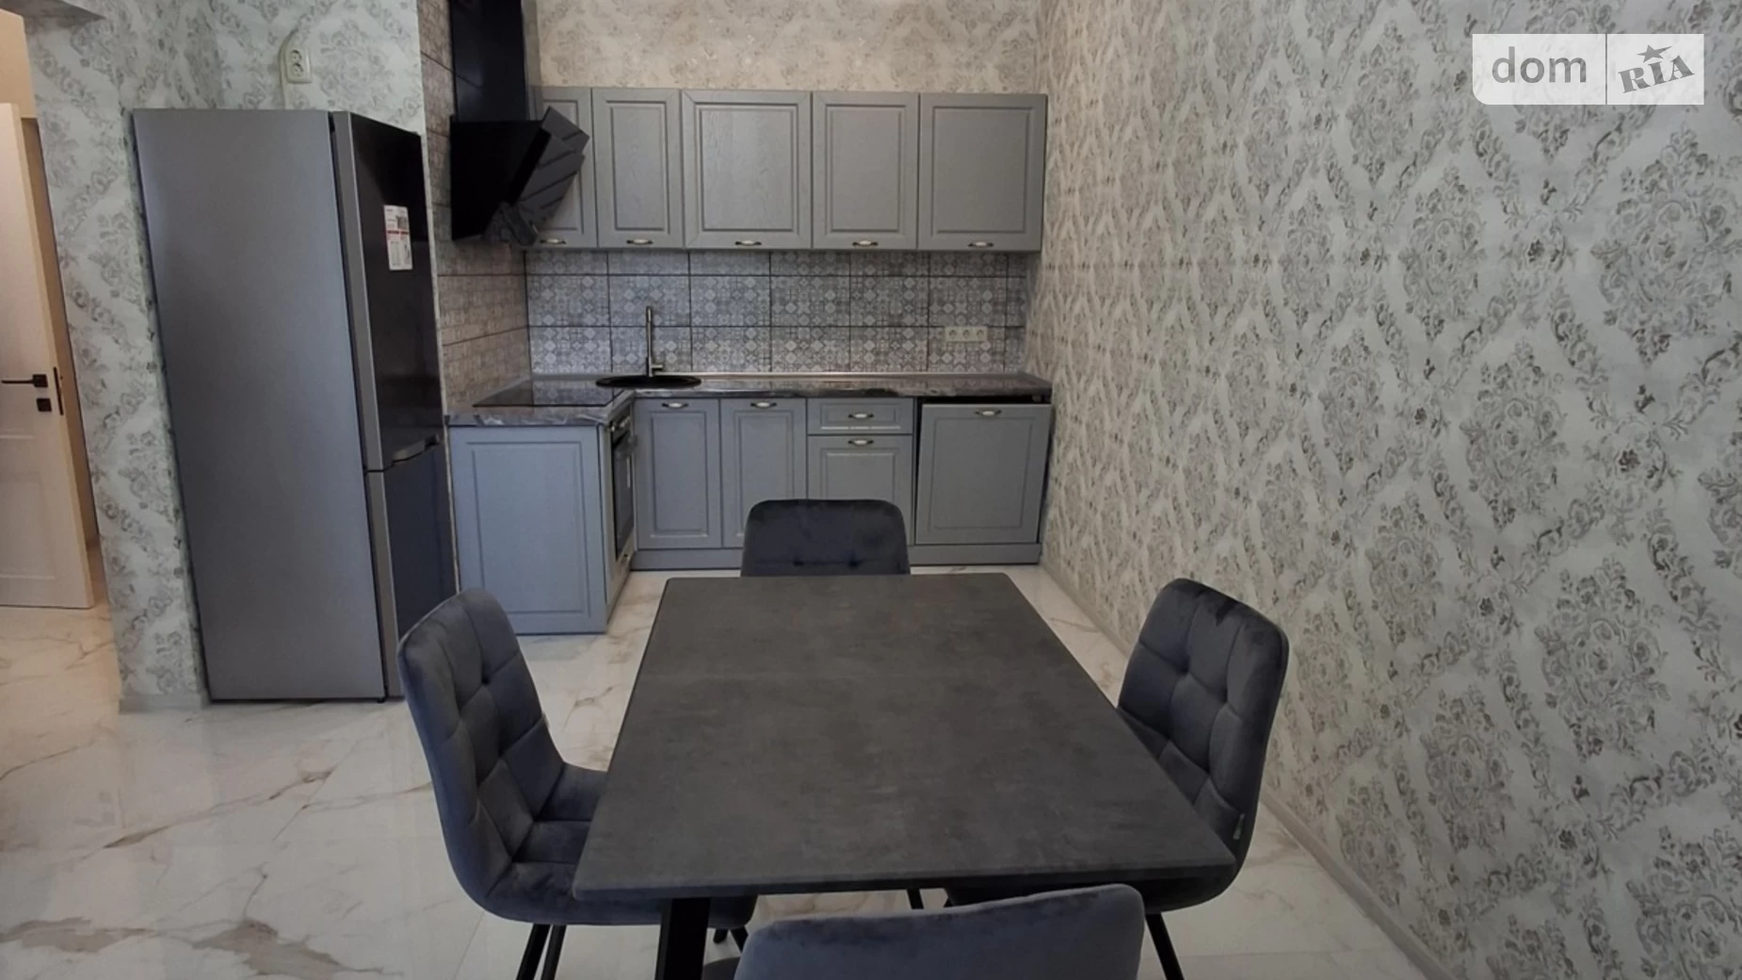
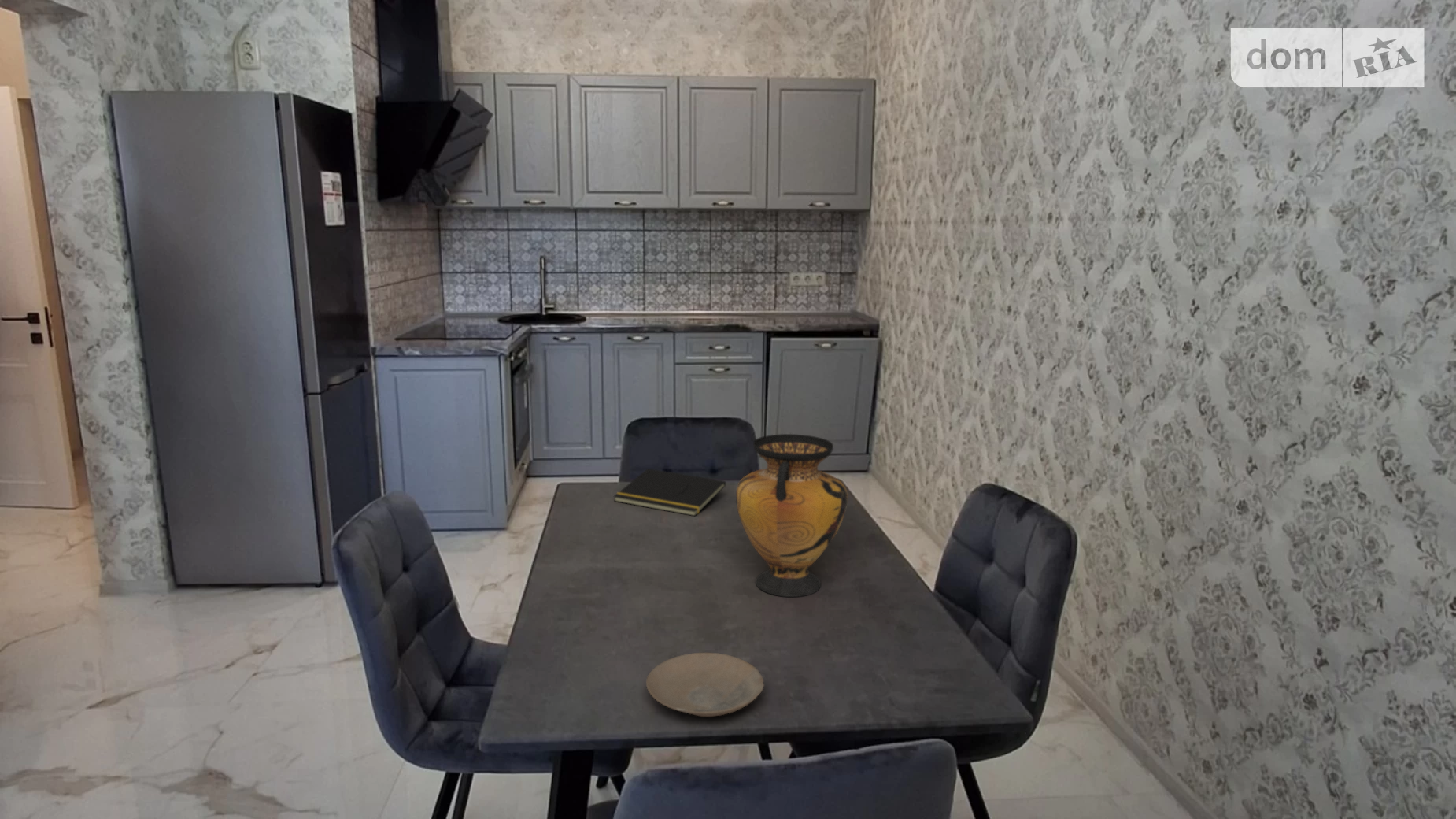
+ plate [645,652,765,717]
+ vase [735,433,848,598]
+ notepad [613,468,726,517]
